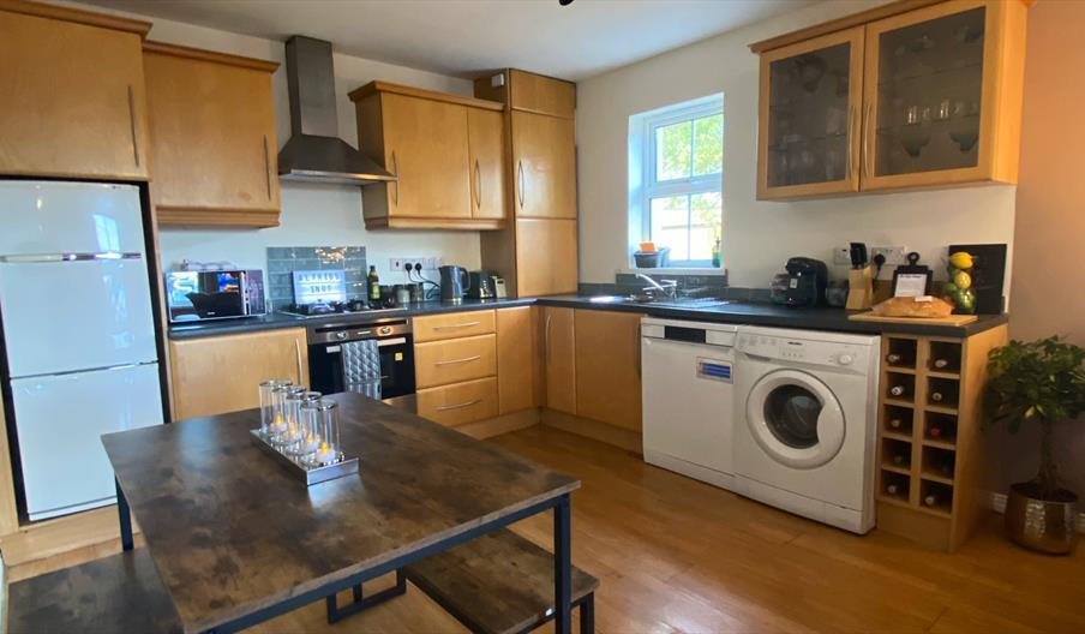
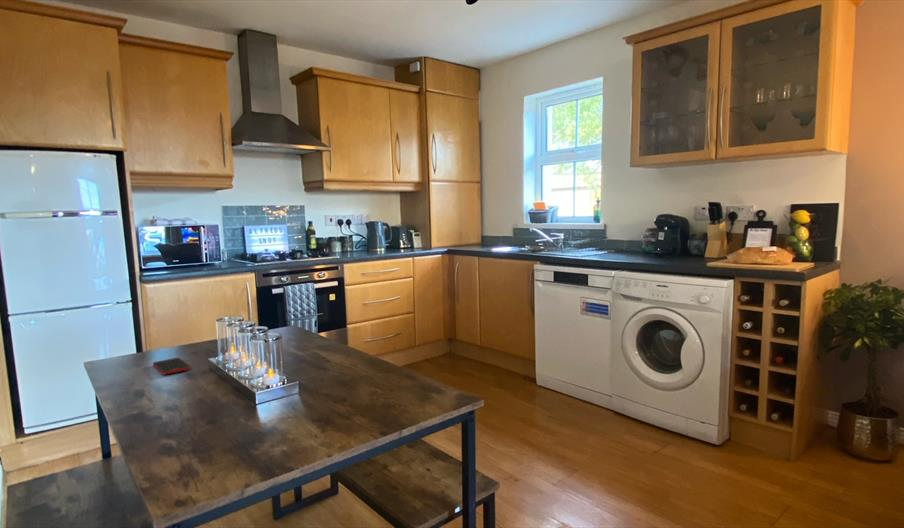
+ cell phone [152,357,191,376]
